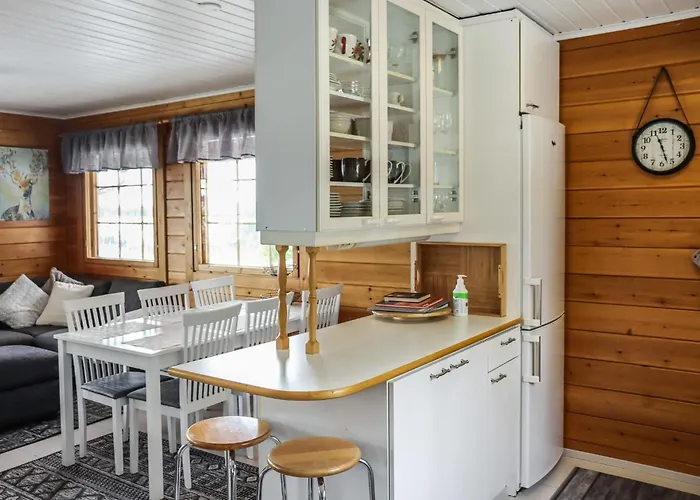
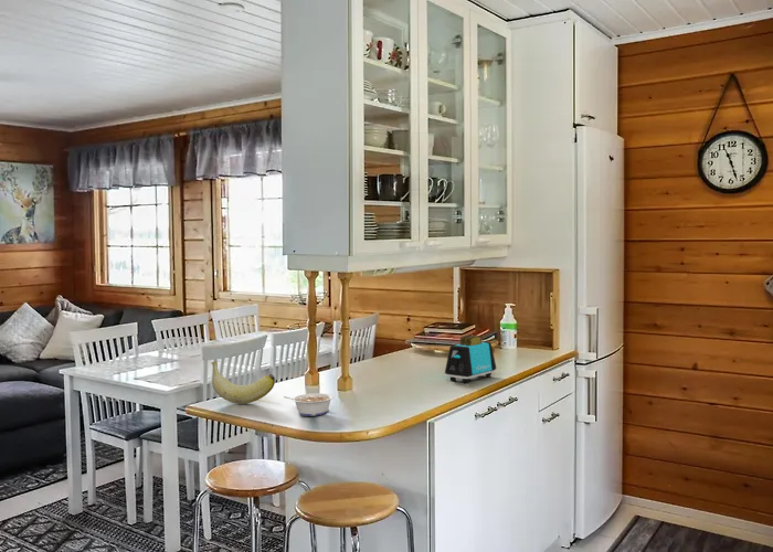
+ legume [283,392,335,417]
+ toaster [444,333,497,384]
+ banana [210,360,276,405]
